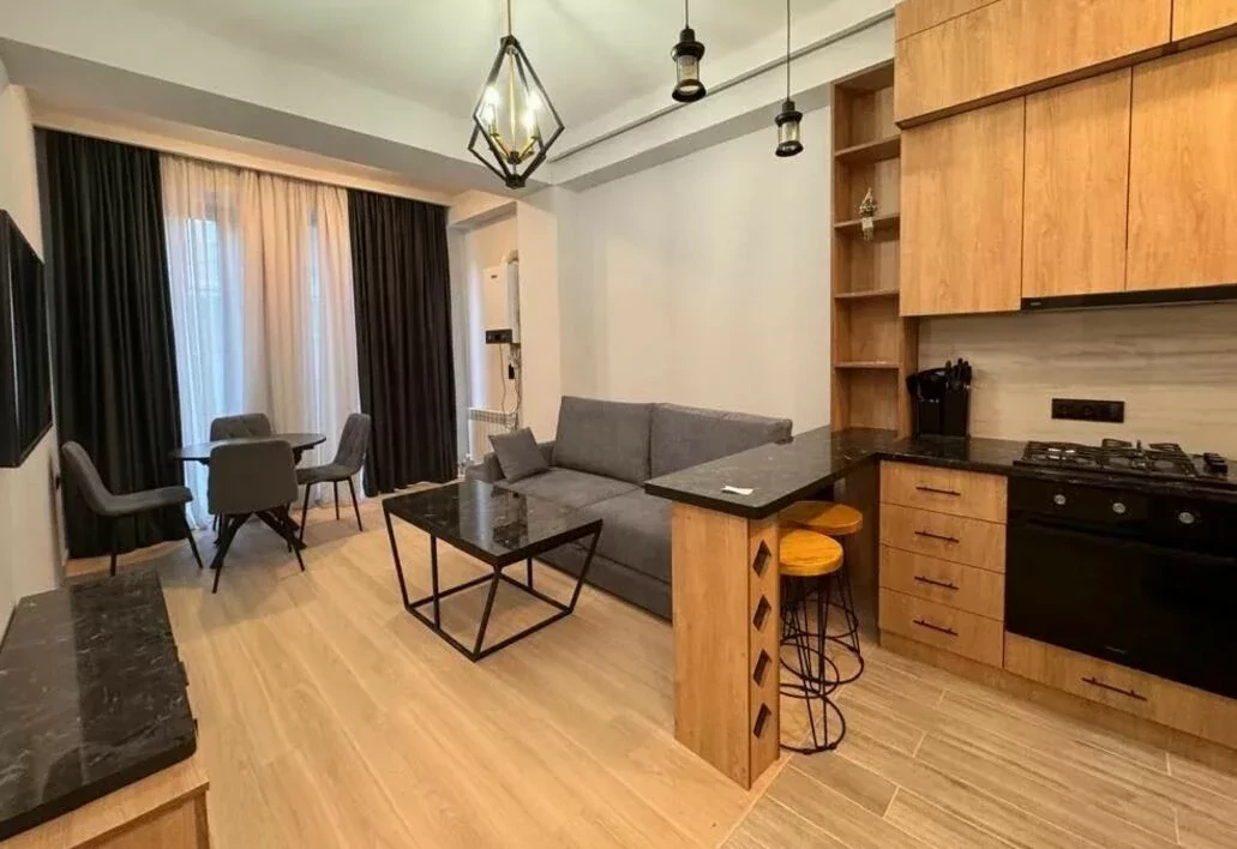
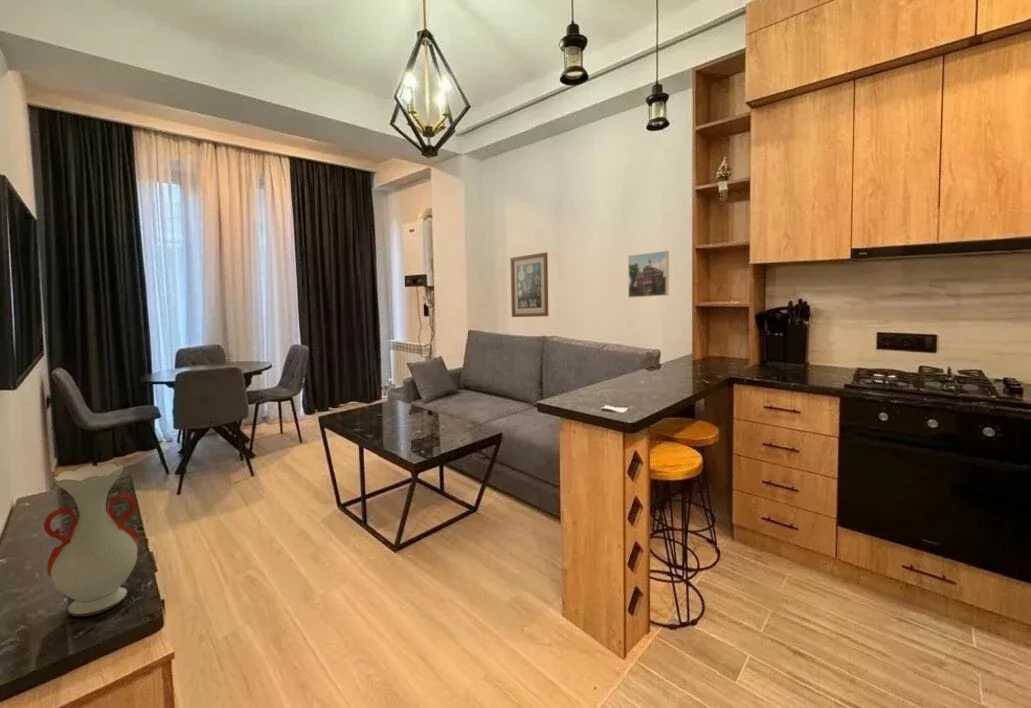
+ wall art [509,251,549,318]
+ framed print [627,250,670,299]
+ vase [43,462,141,617]
